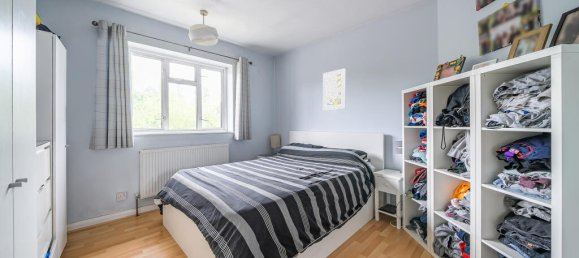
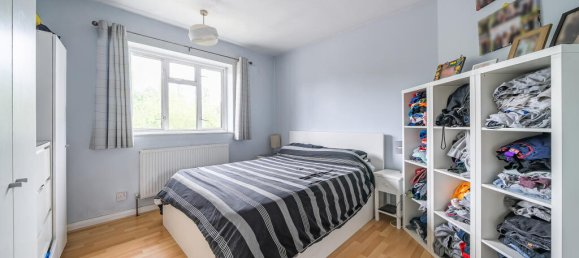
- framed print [322,67,347,111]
